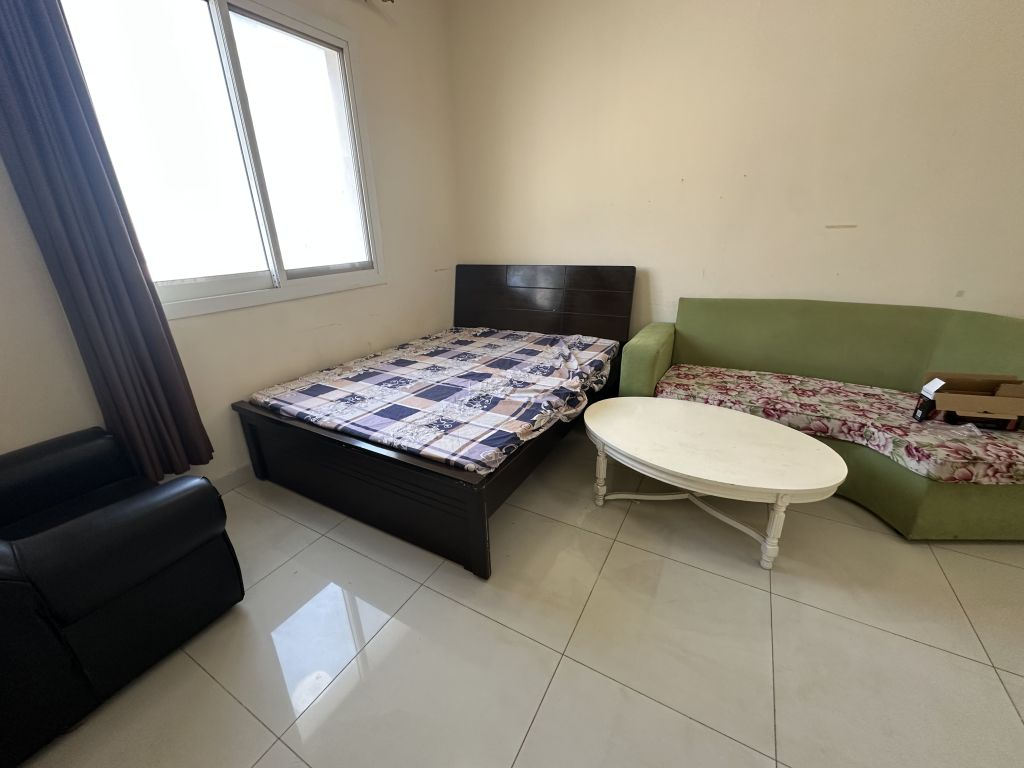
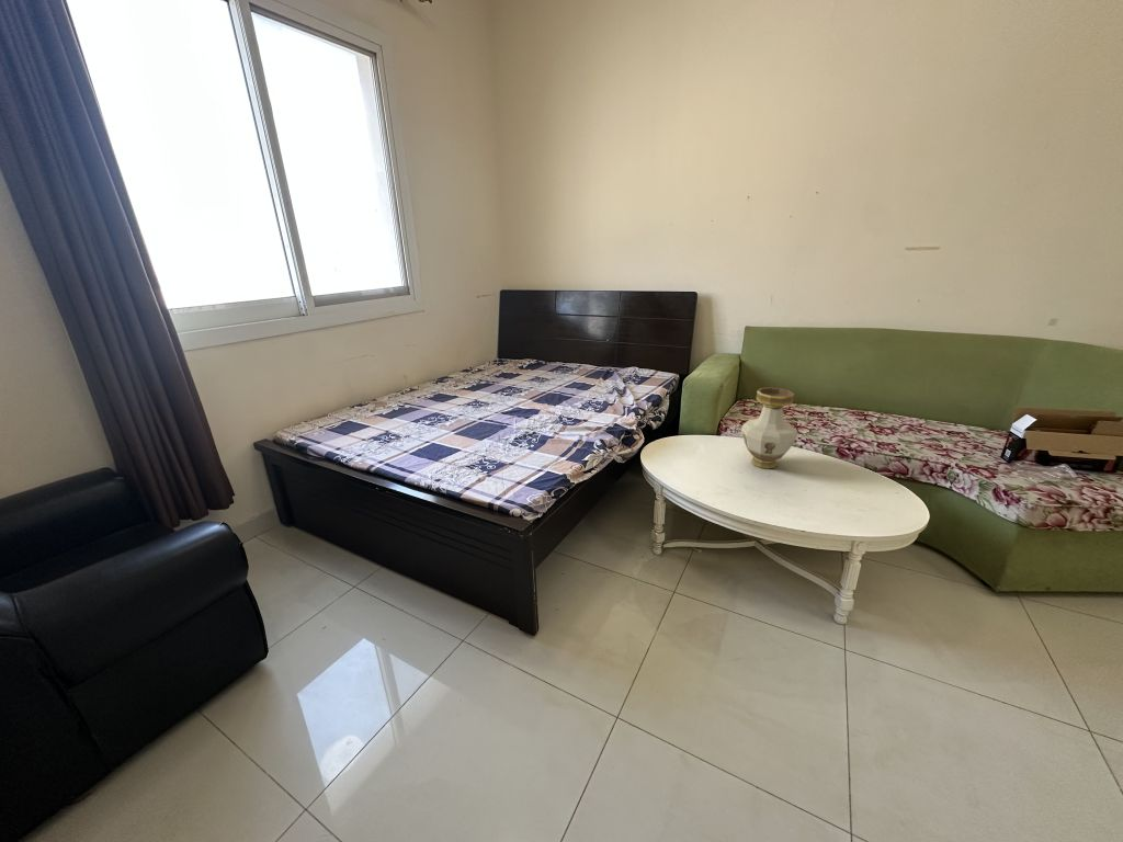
+ vase [740,387,798,469]
